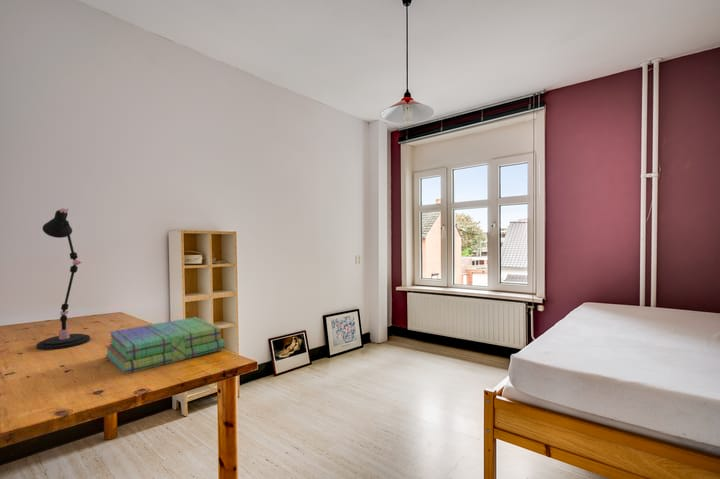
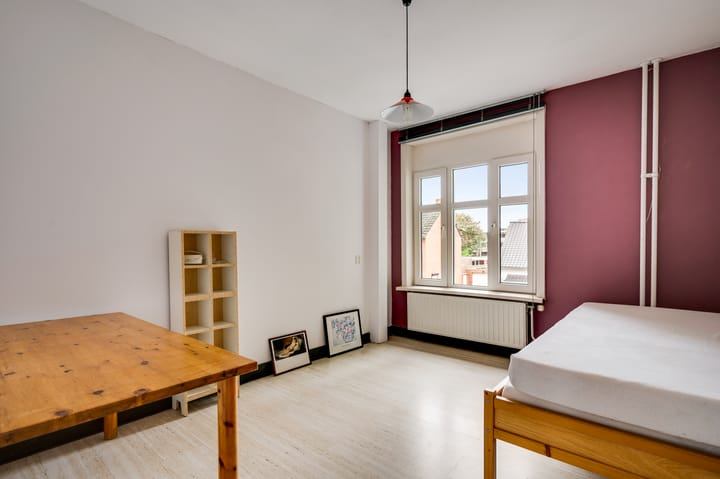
- desk lamp [35,207,91,351]
- stack of books [104,316,226,375]
